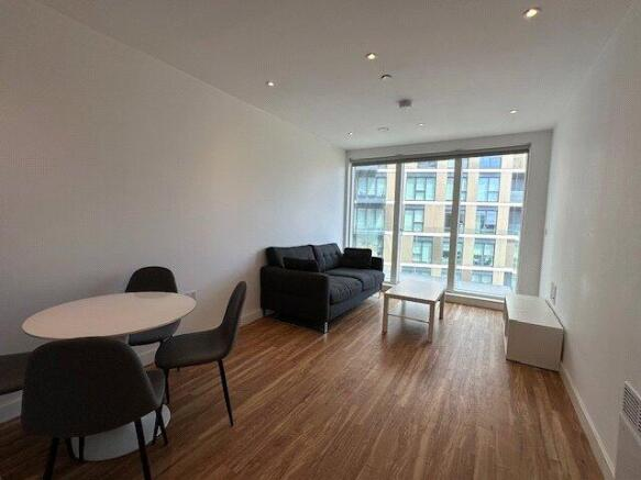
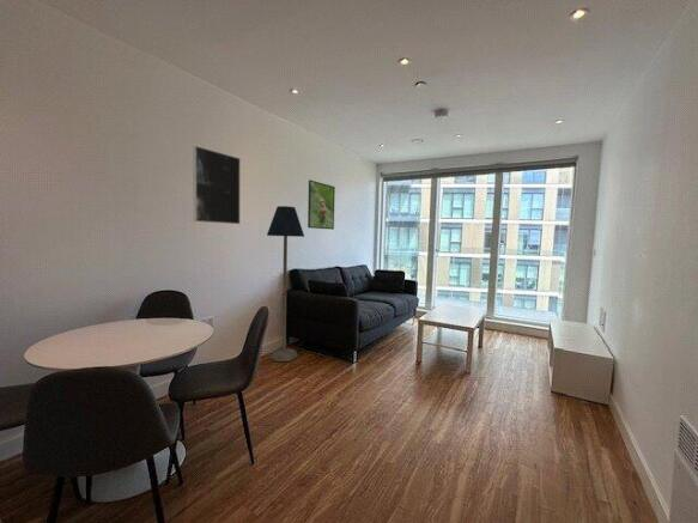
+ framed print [192,145,242,225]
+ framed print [306,180,336,231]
+ floor lamp [266,205,305,363]
